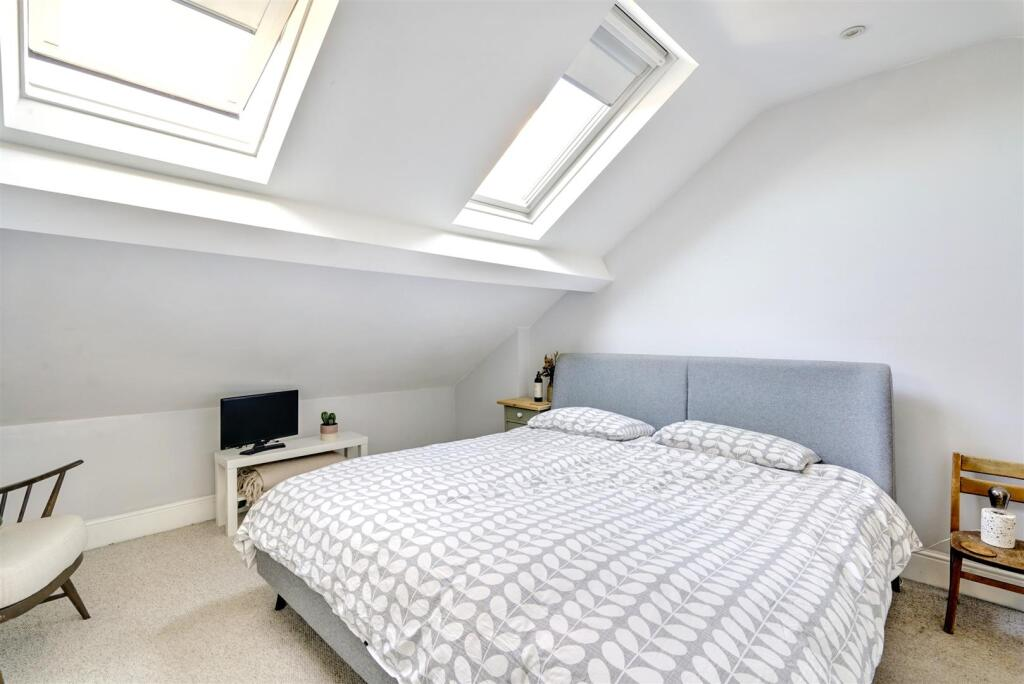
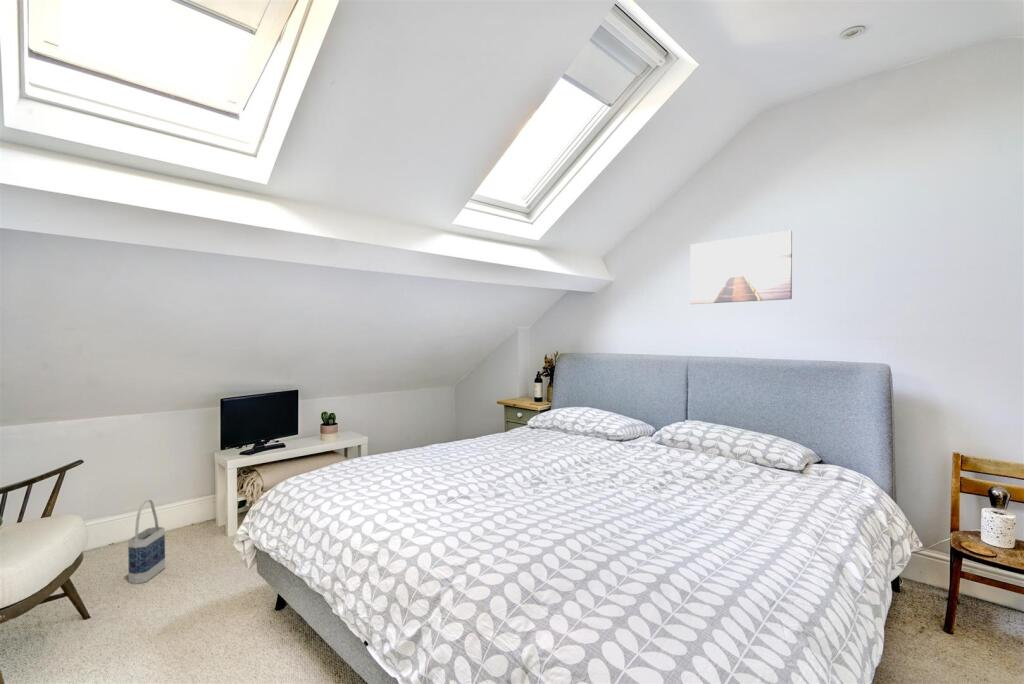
+ bag [127,499,166,585]
+ wall art [689,230,793,305]
